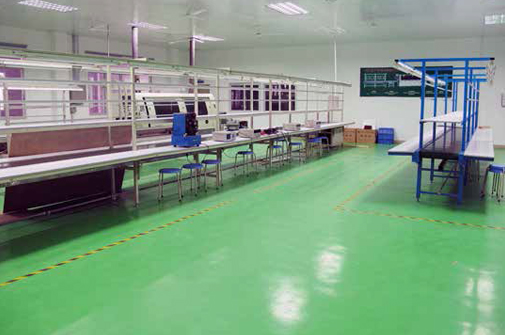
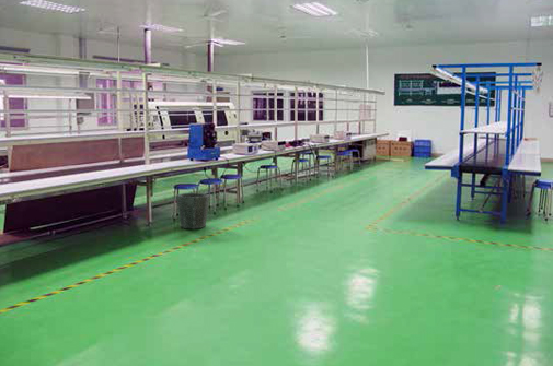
+ waste bin [175,192,211,229]
